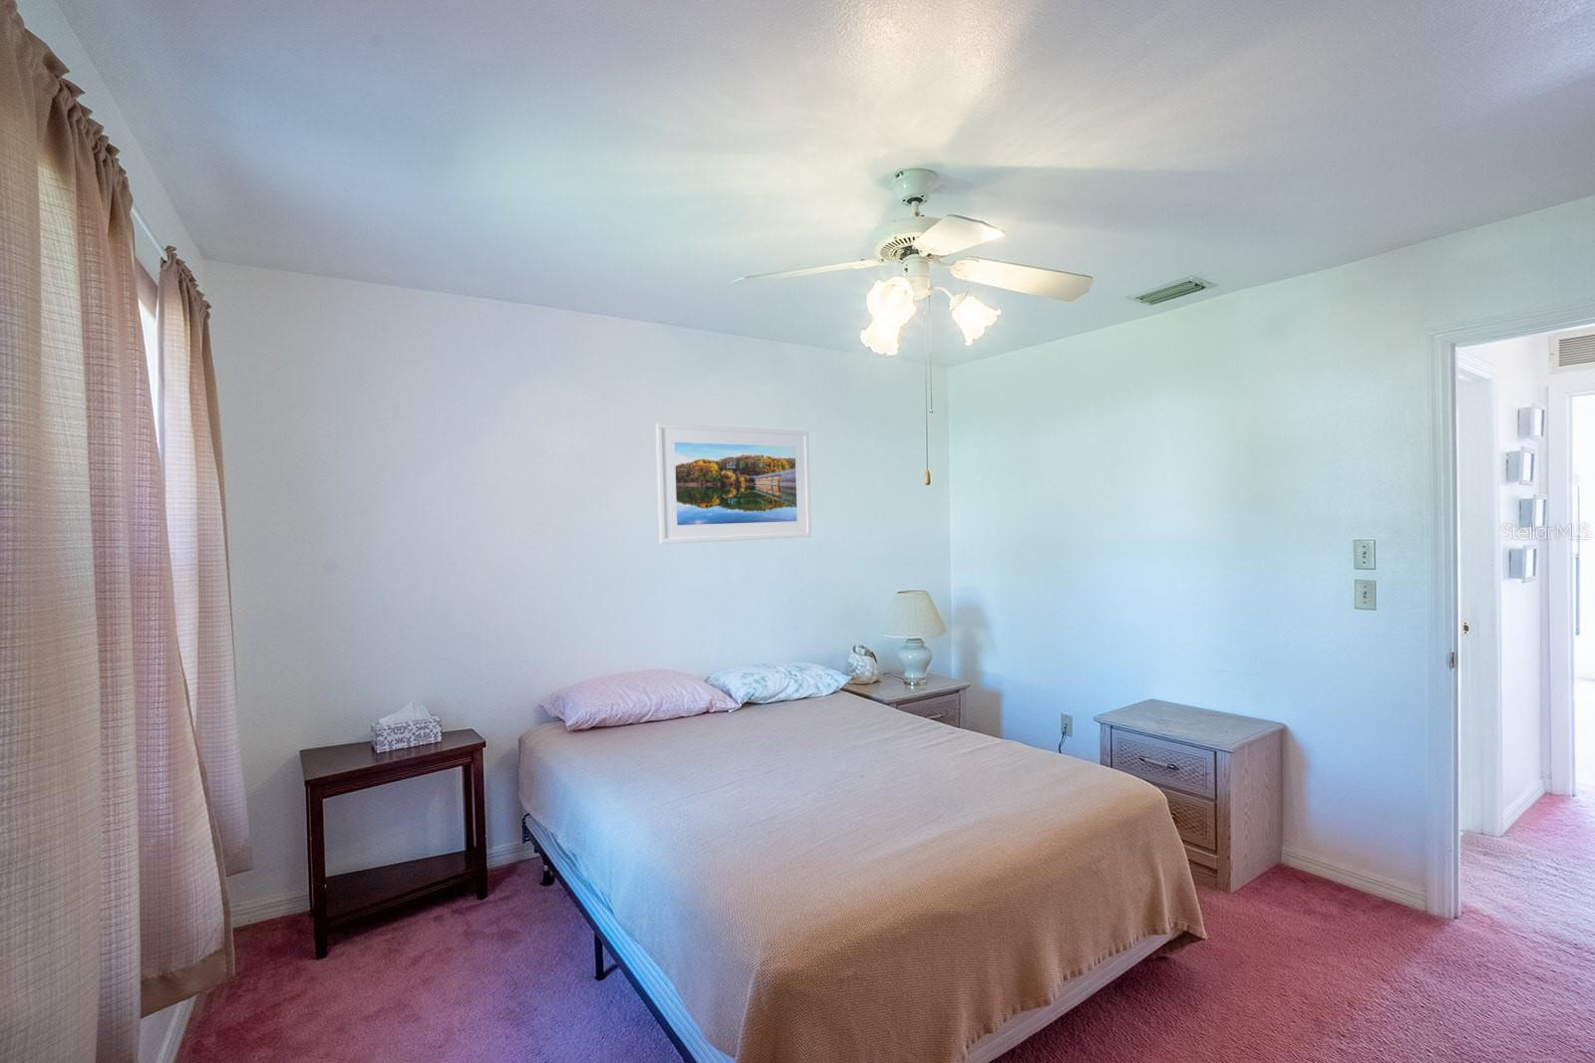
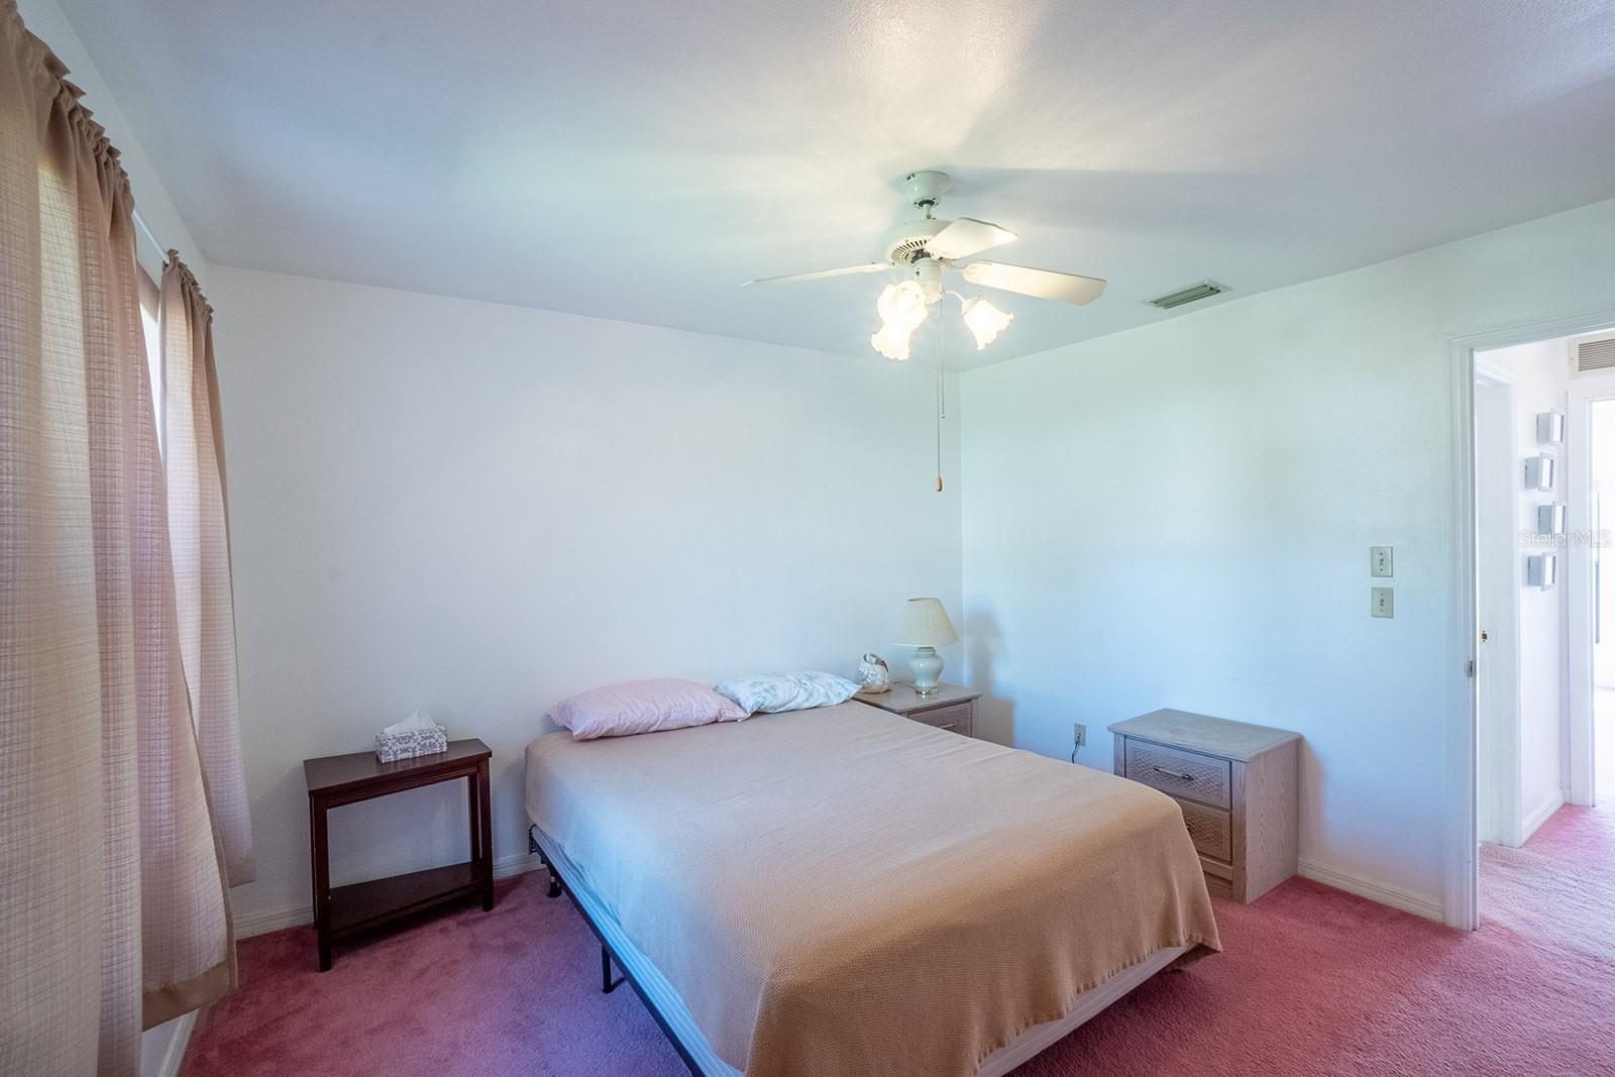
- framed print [655,422,813,545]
